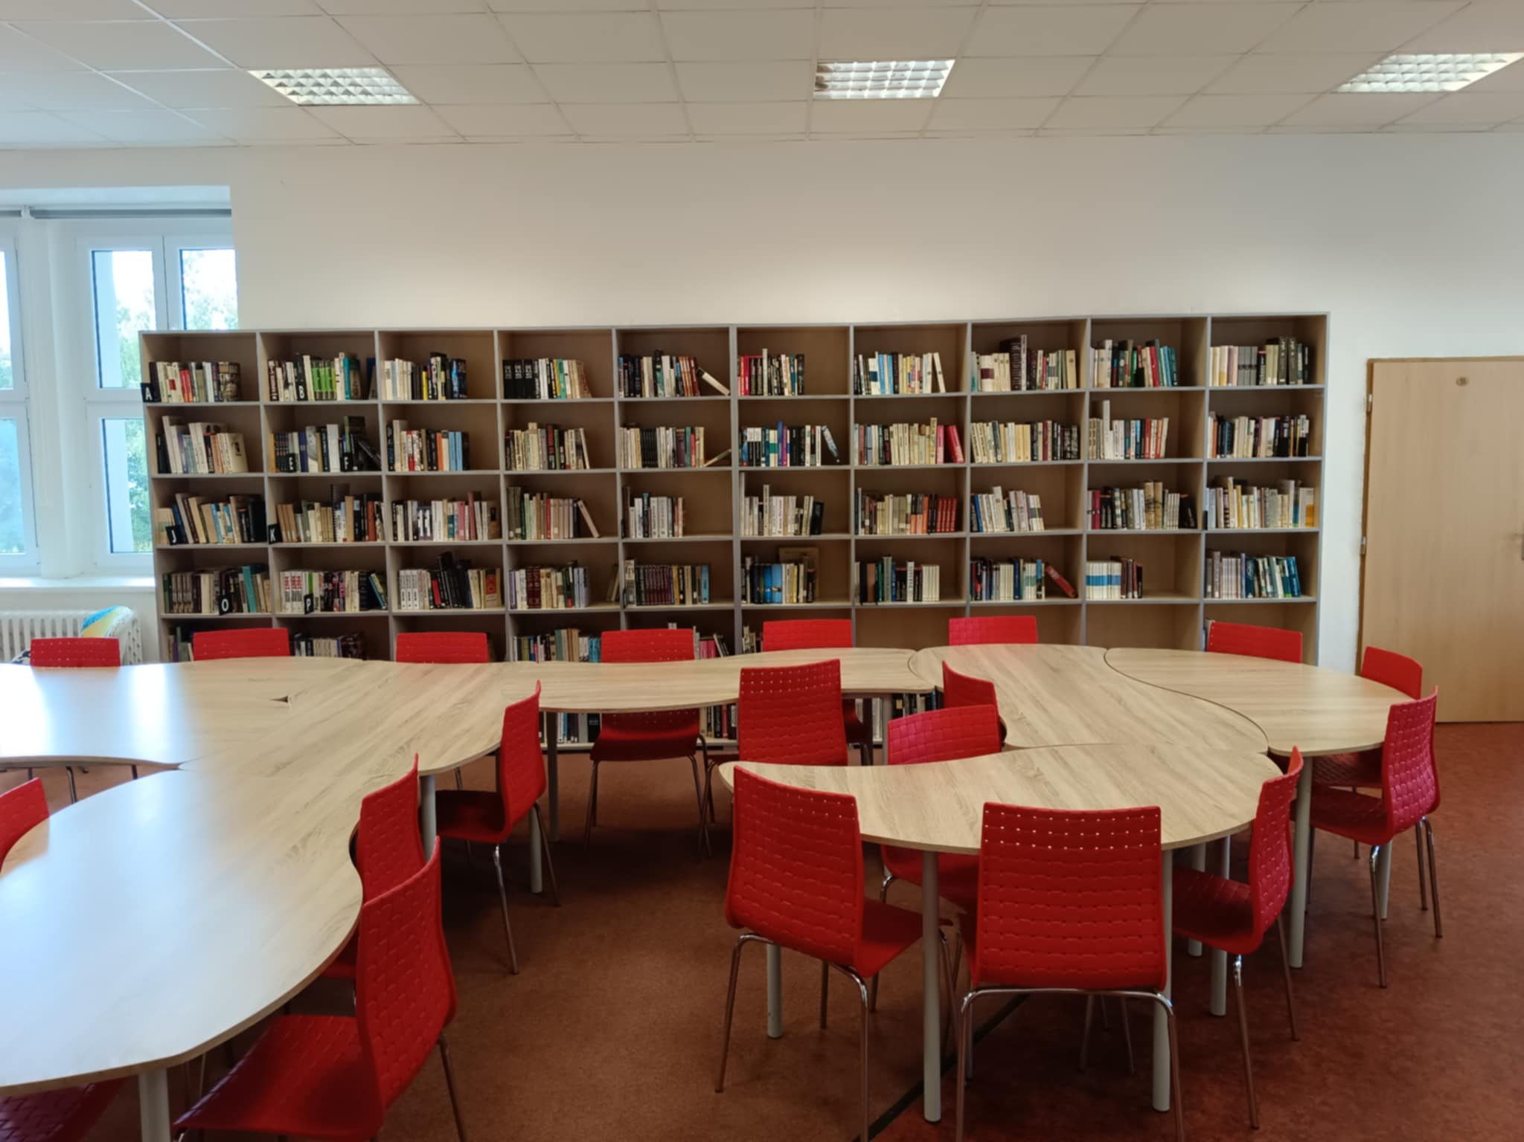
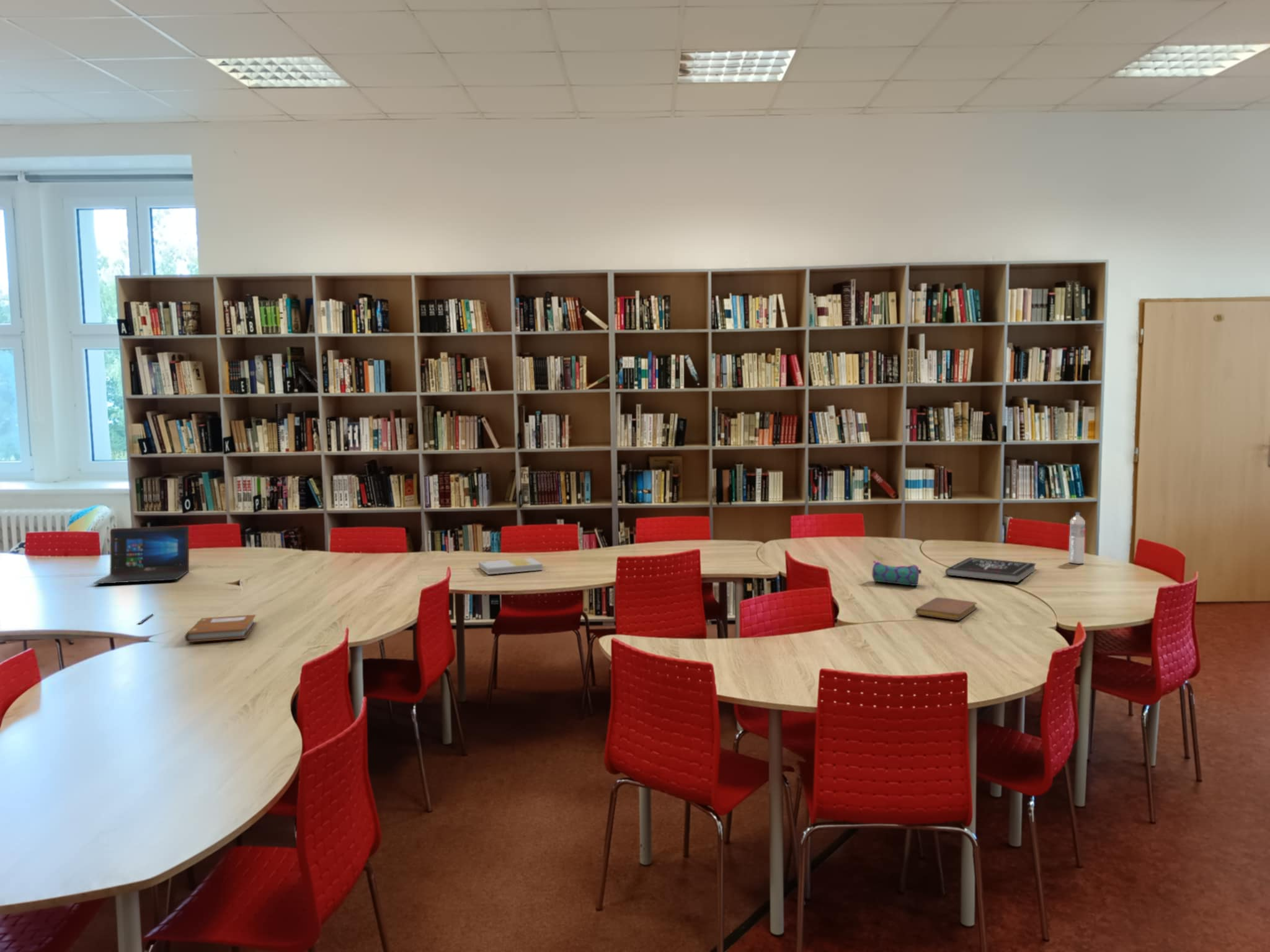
+ book [944,557,1037,583]
+ notebook [184,614,257,643]
+ pencil case [871,560,922,586]
+ notebook [915,597,978,621]
+ pen [136,613,155,625]
+ laptop [93,525,190,584]
+ water bottle [1068,512,1086,565]
+ book [478,557,543,575]
